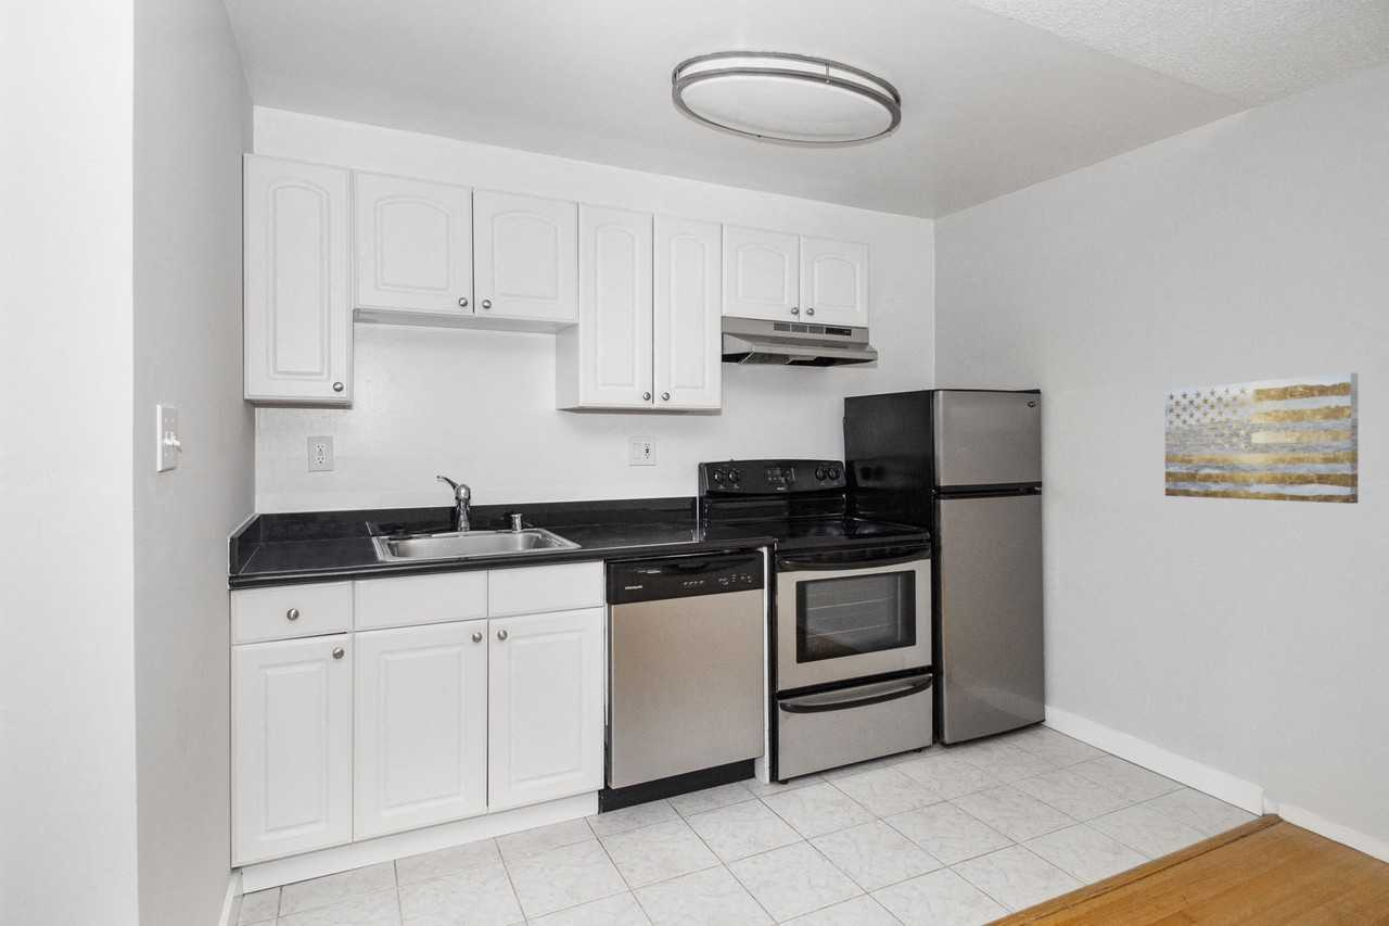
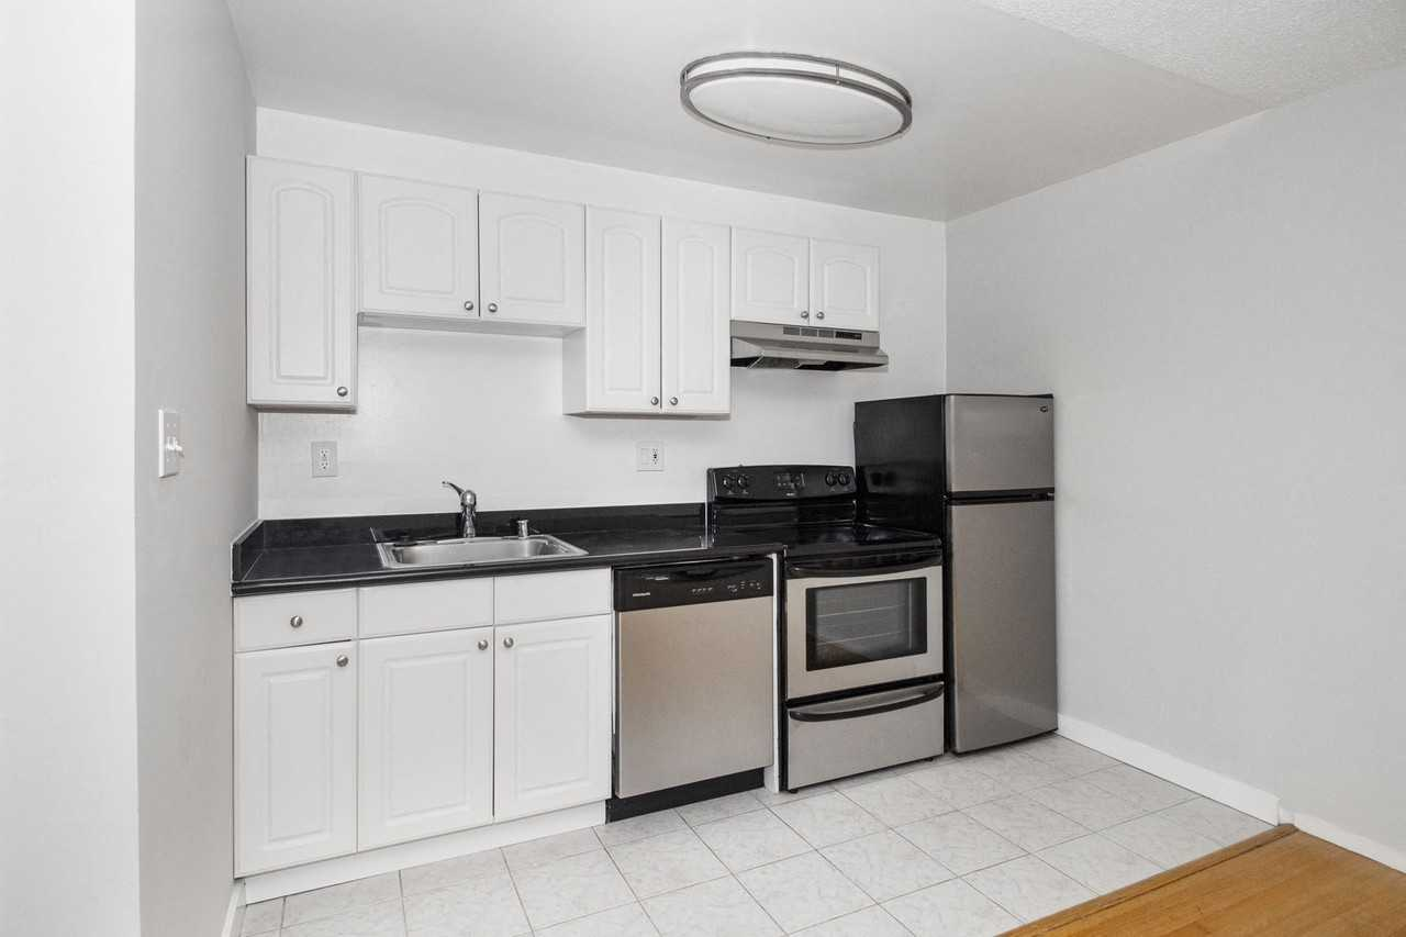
- wall art [1164,371,1359,505]
